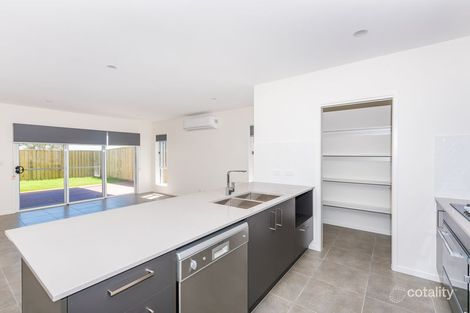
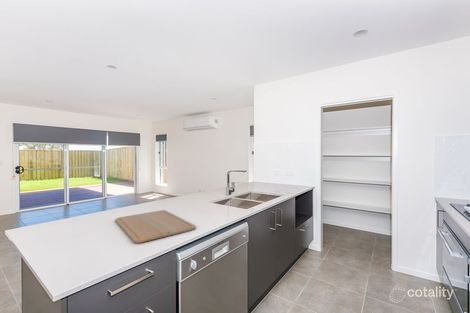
+ chopping board [114,209,197,244]
